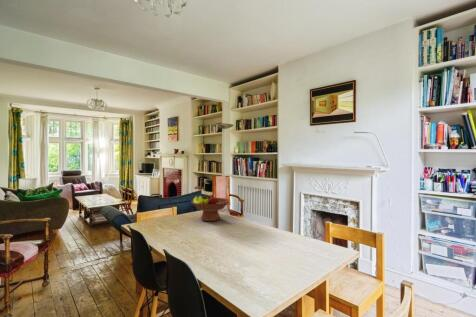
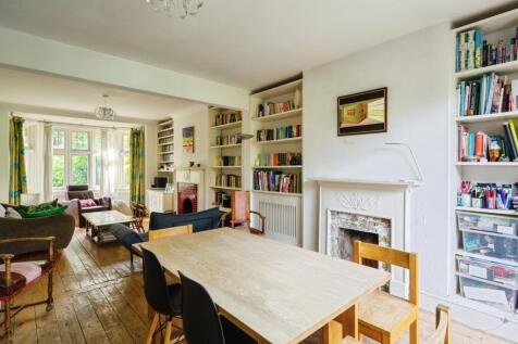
- fruit bowl [190,193,231,222]
